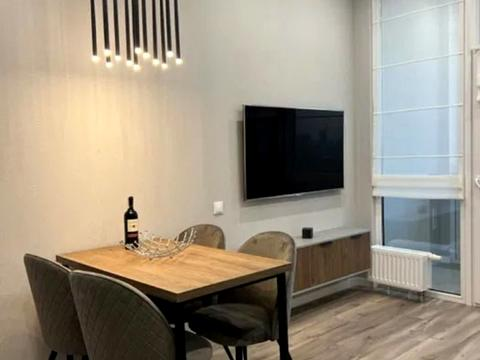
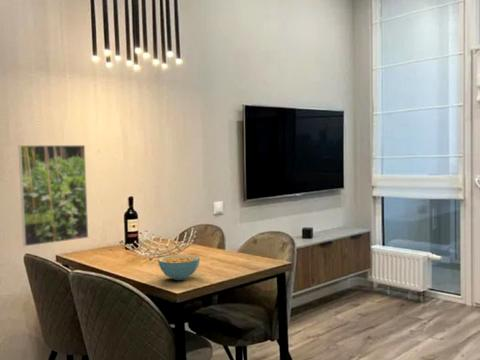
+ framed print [18,144,89,247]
+ cereal bowl [157,253,201,281]
